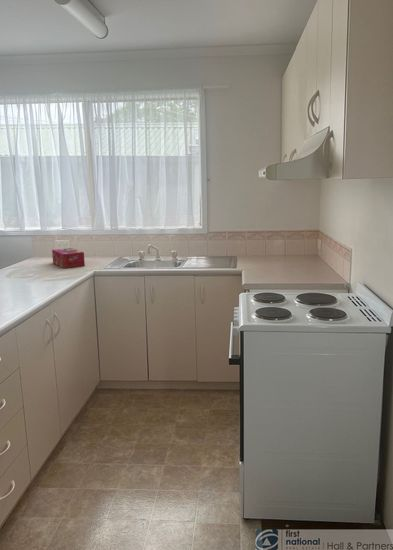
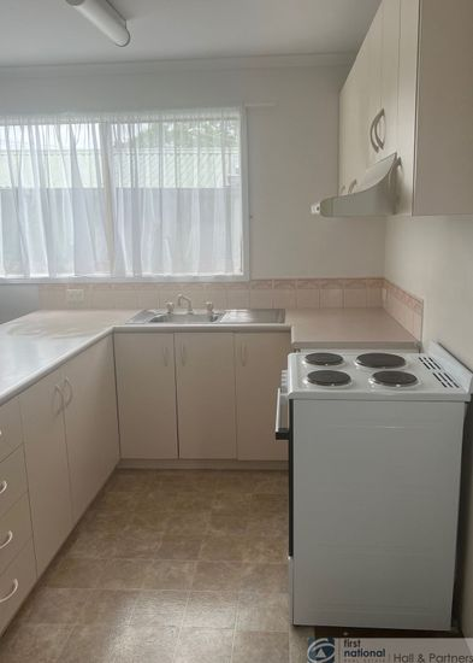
- tissue box [51,247,86,269]
